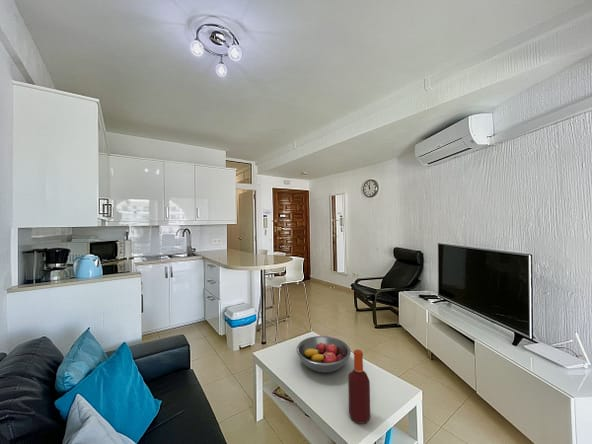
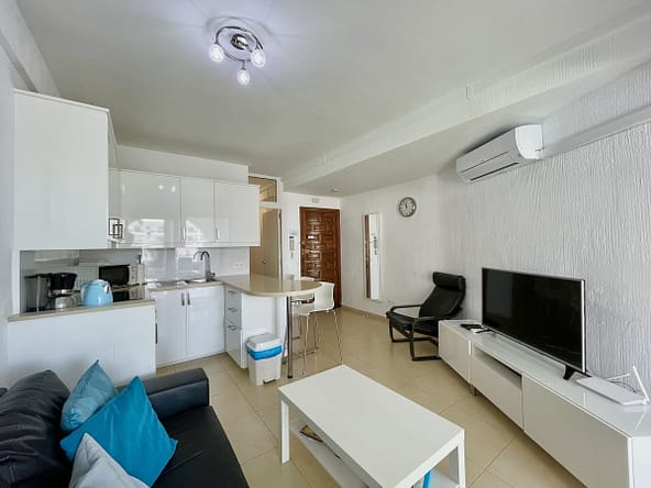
- fruit bowl [296,335,352,373]
- bottle [347,349,371,424]
